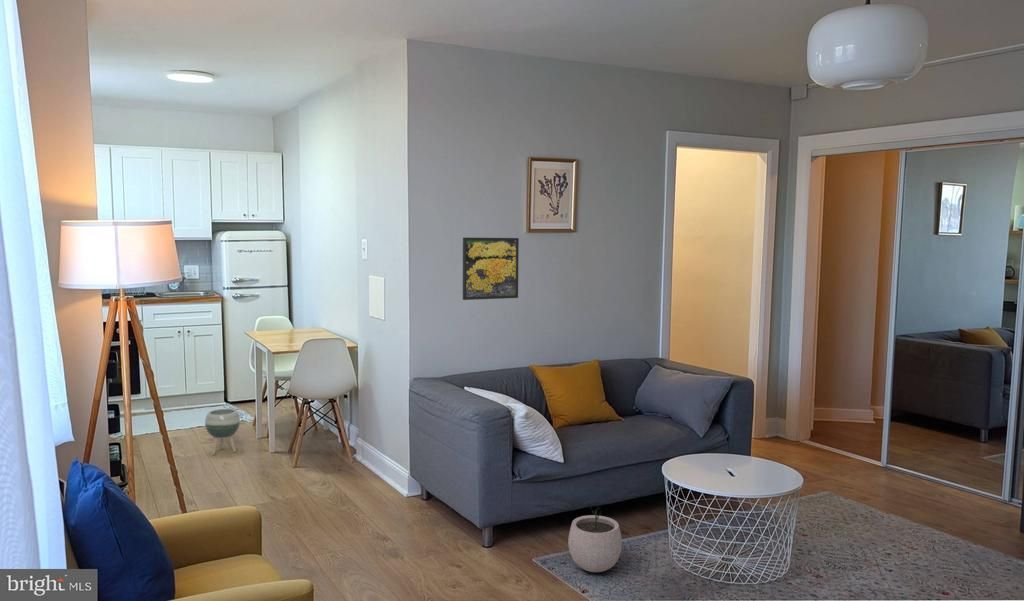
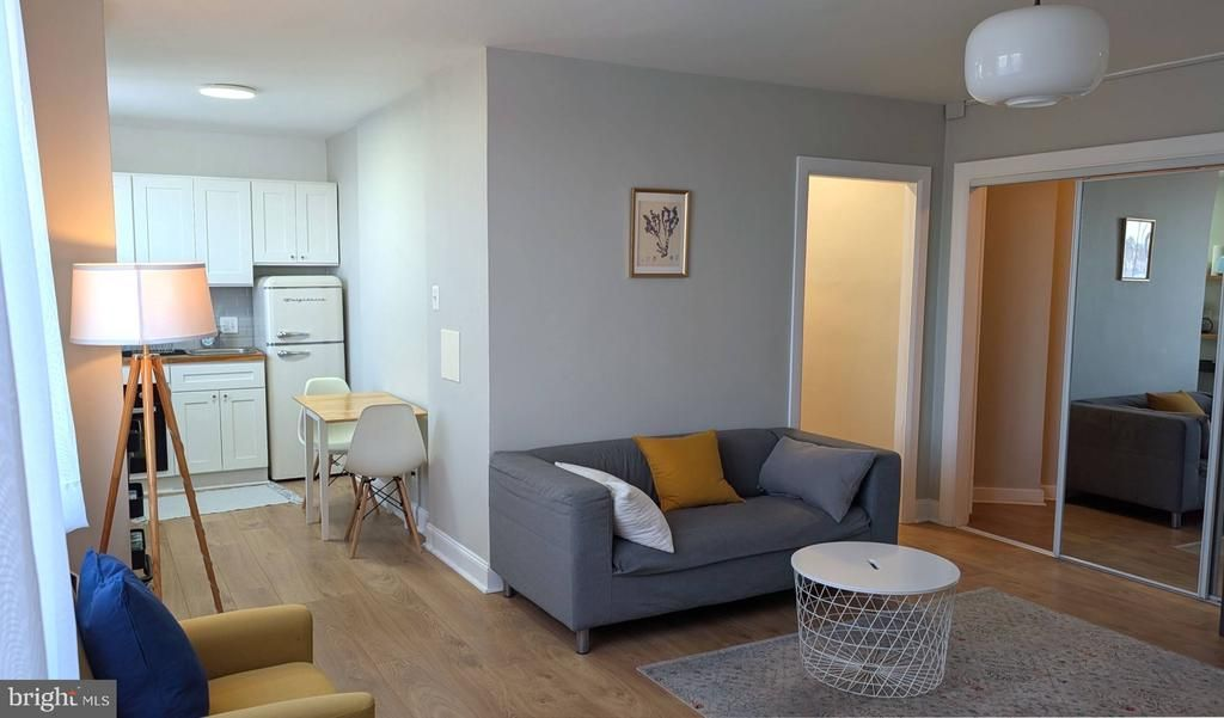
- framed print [462,237,520,301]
- plant pot [567,505,623,573]
- planter [204,408,241,456]
